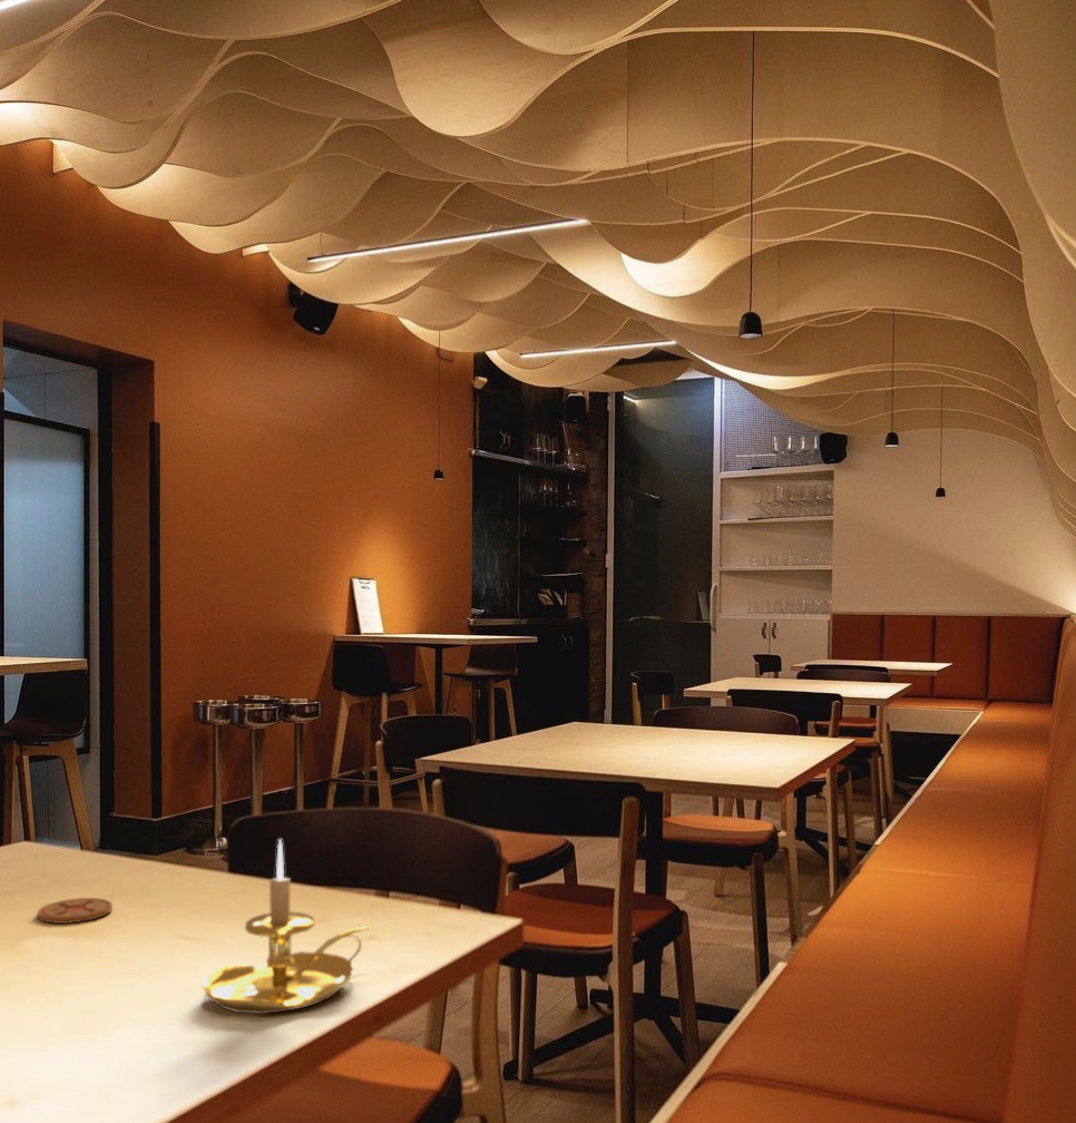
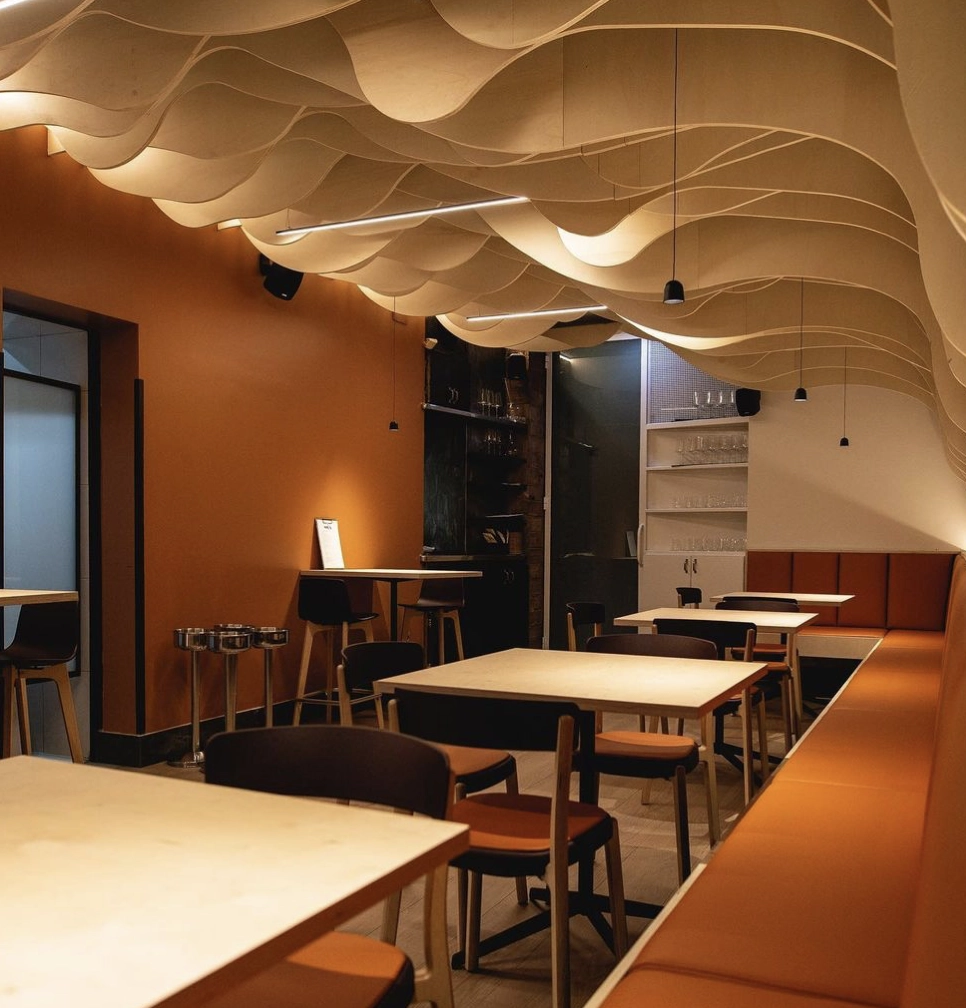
- coaster [36,897,114,925]
- candle holder [200,838,374,1015]
